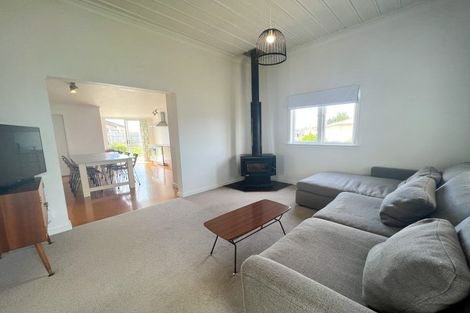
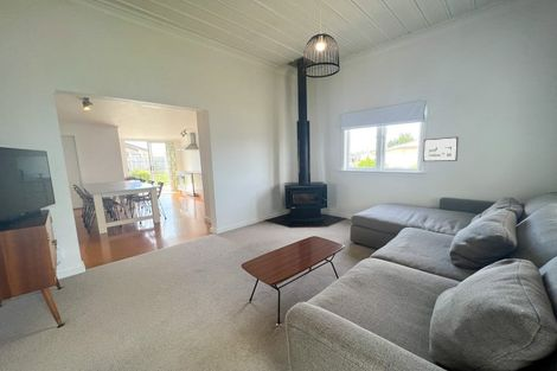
+ picture frame [422,135,460,162]
